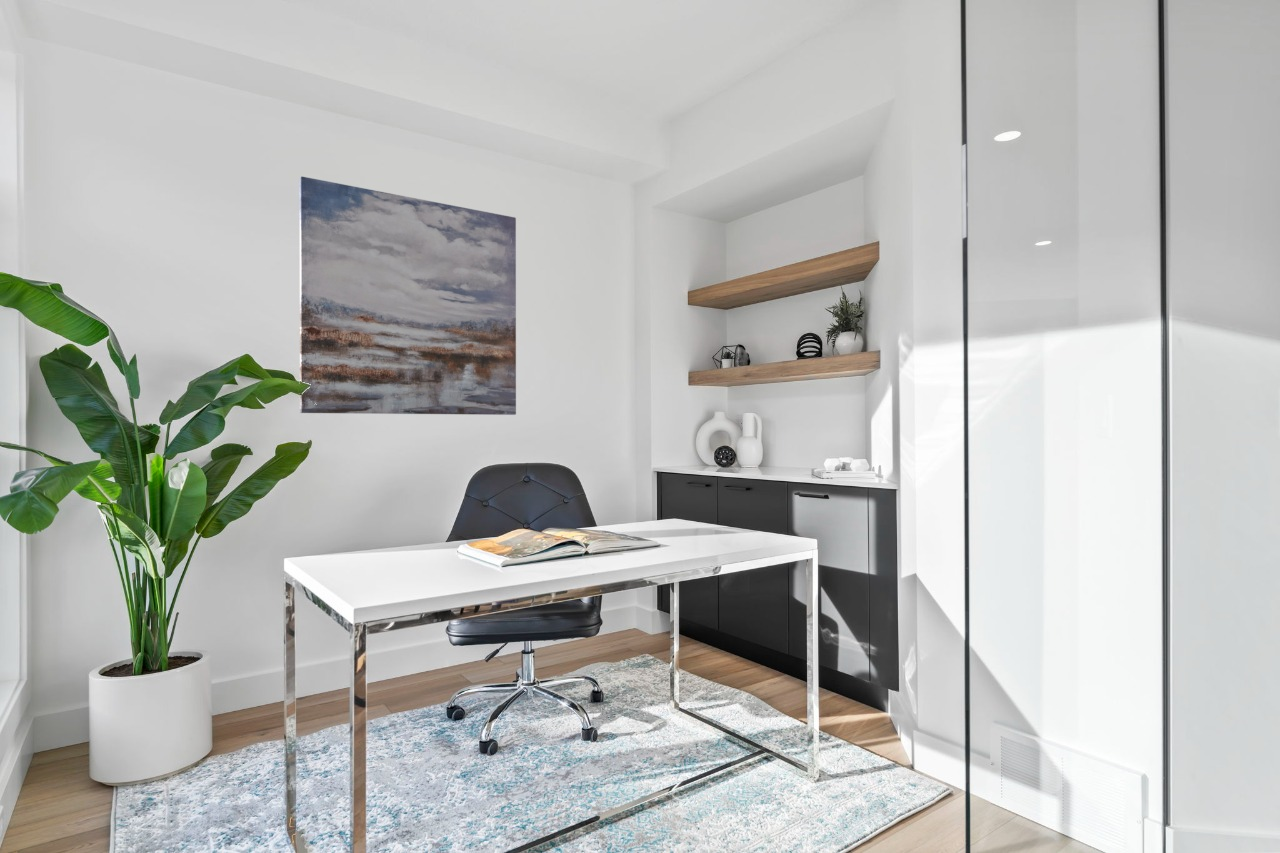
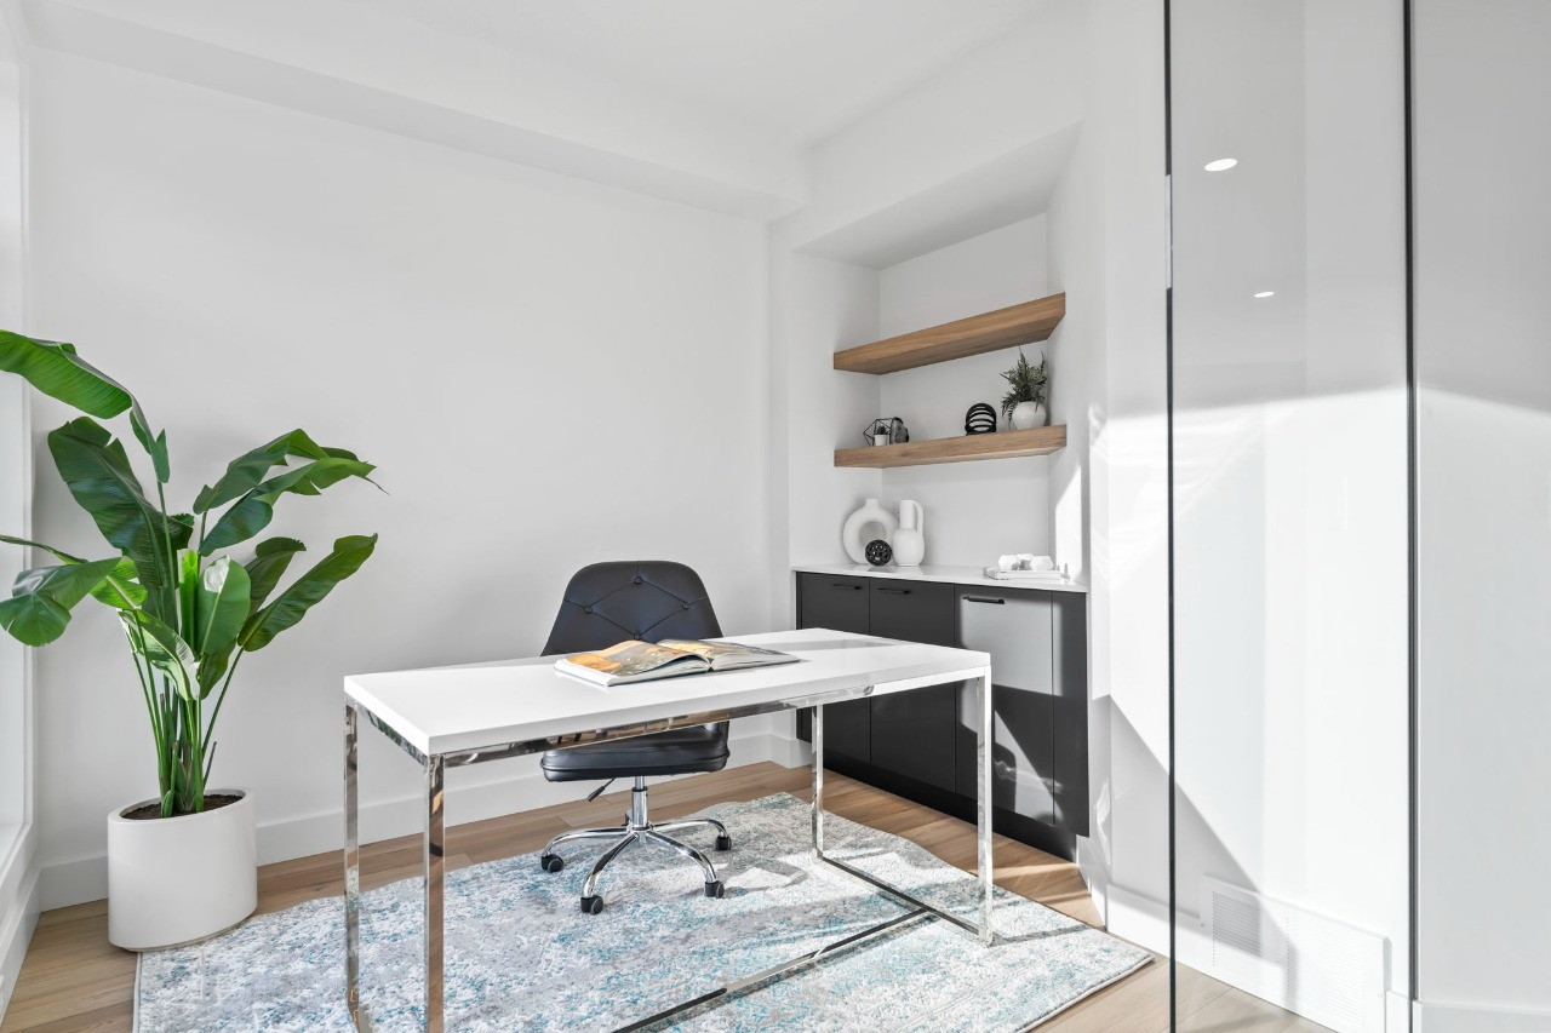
- wall art [298,176,517,416]
